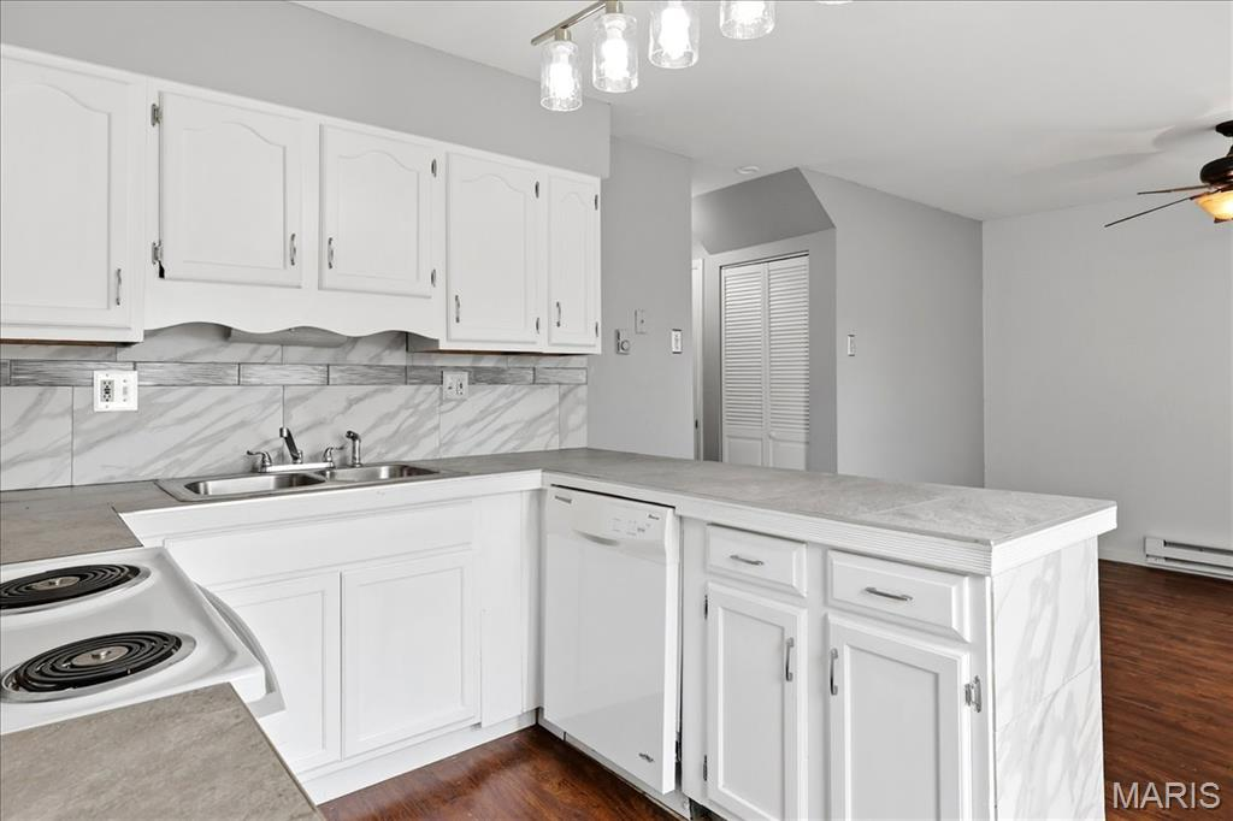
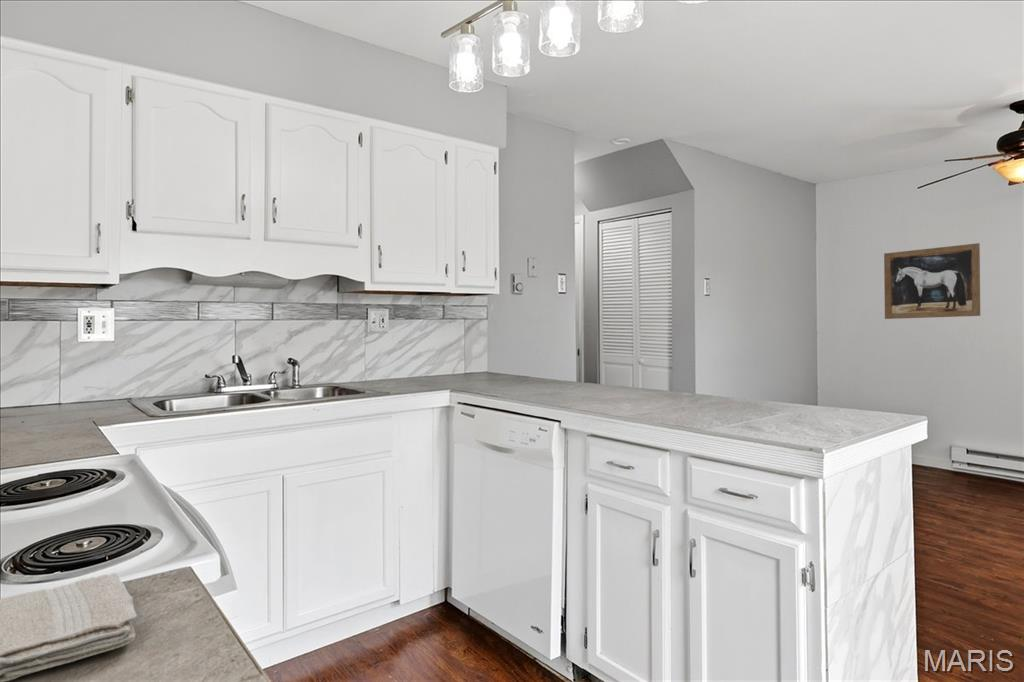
+ wall art [883,242,981,320]
+ washcloth [0,572,138,682]
